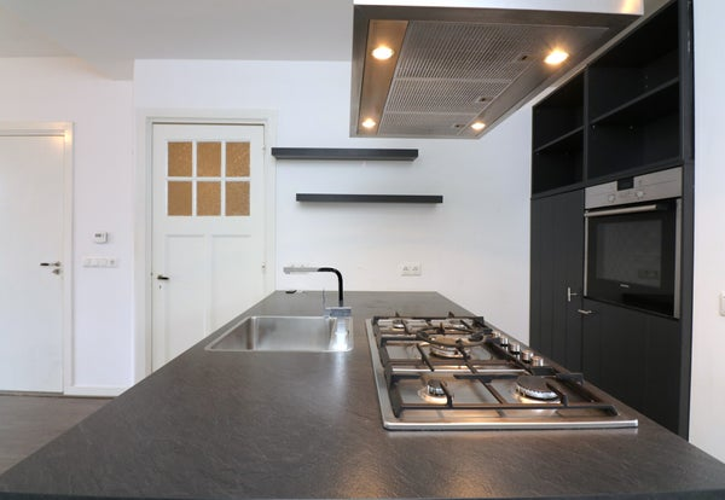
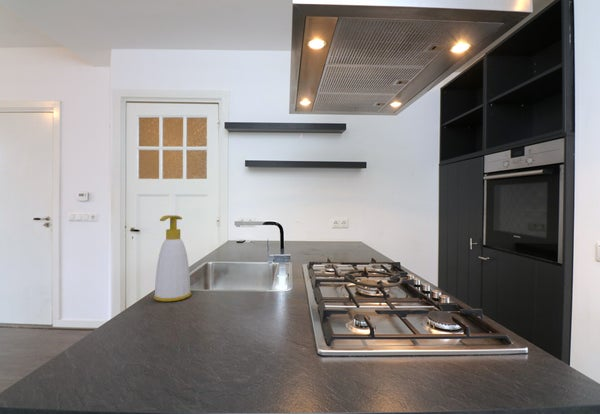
+ soap bottle [153,214,192,303]
